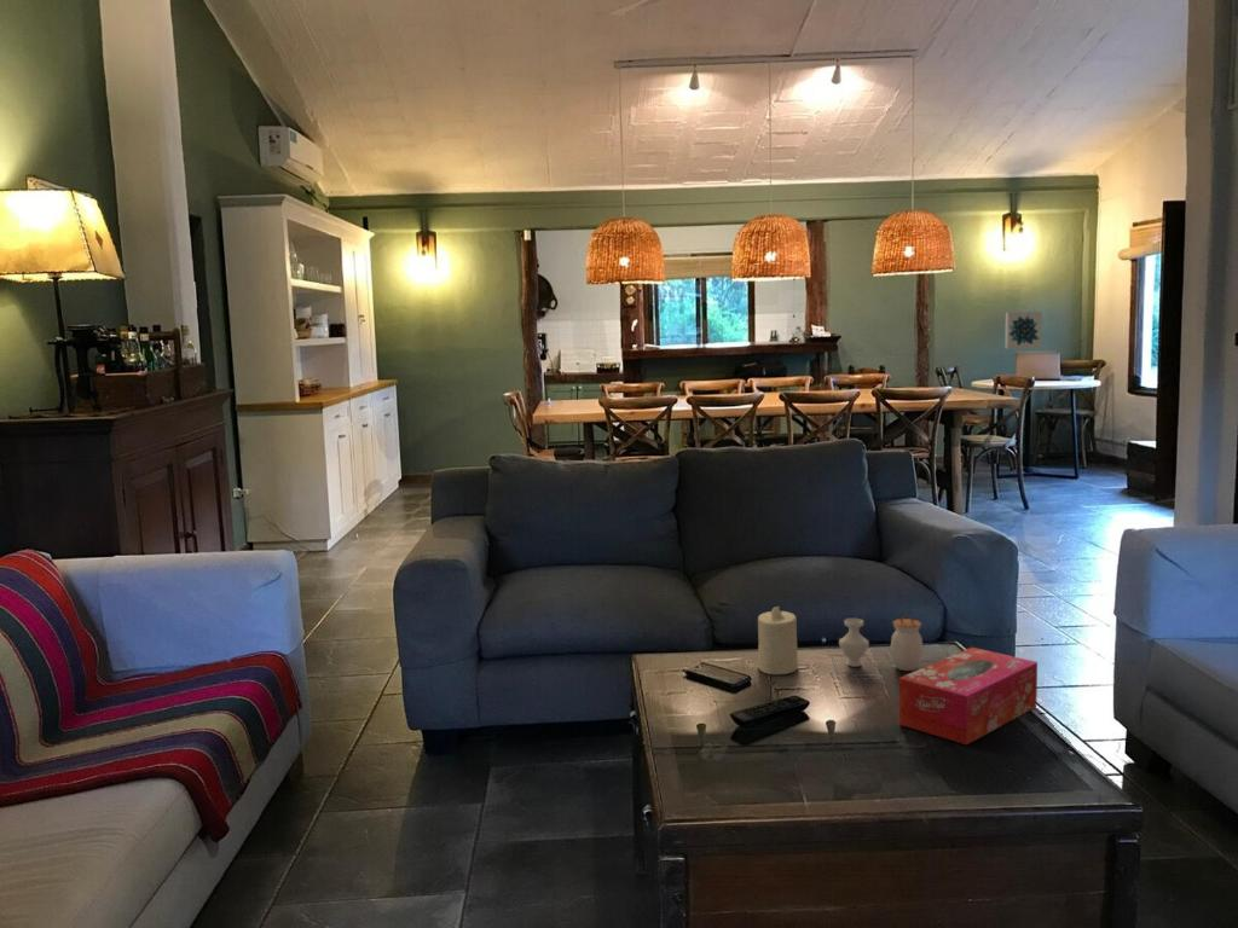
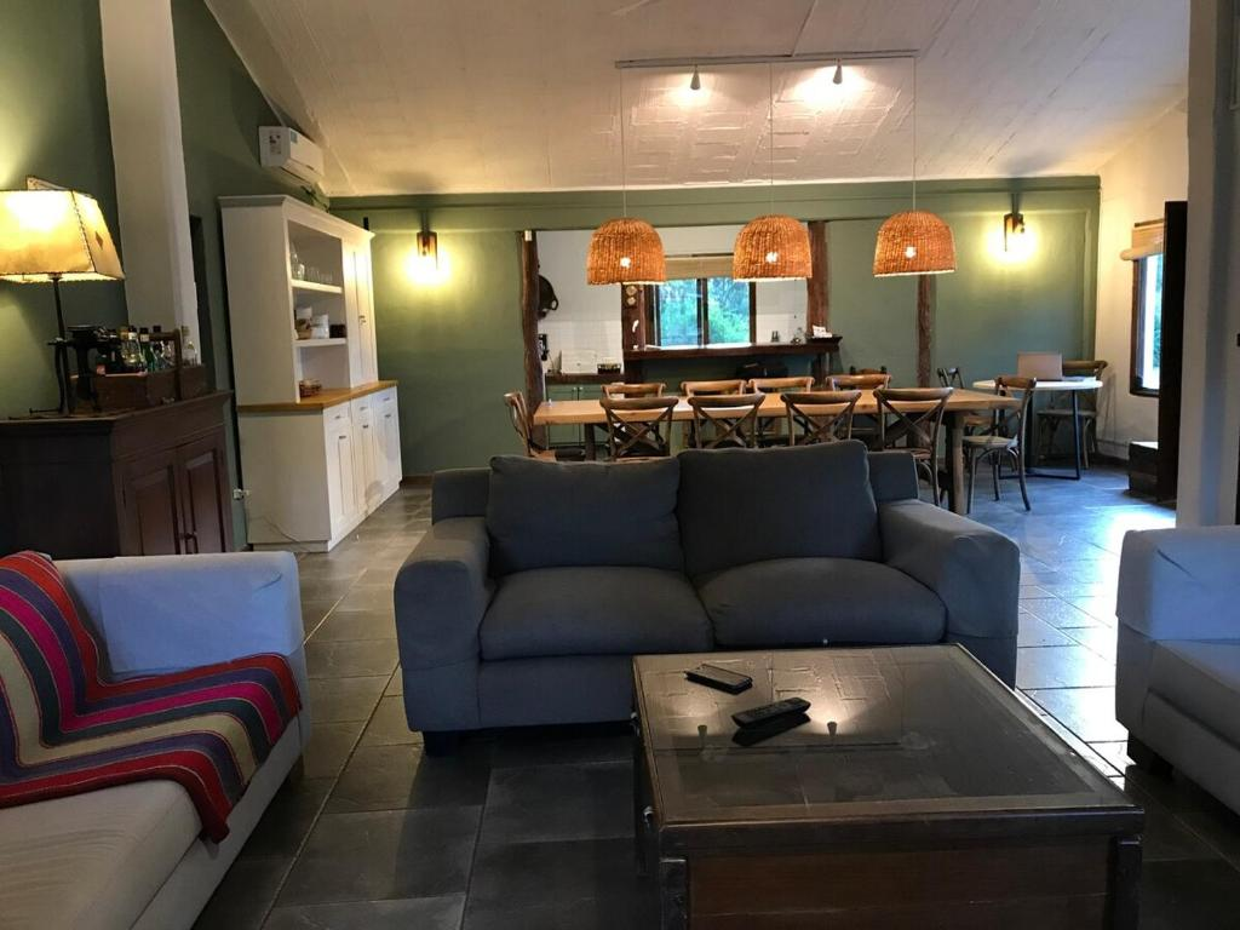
- tissue box [898,646,1039,746]
- wall art [1003,311,1043,350]
- candle [757,605,799,675]
- jar [838,614,925,672]
